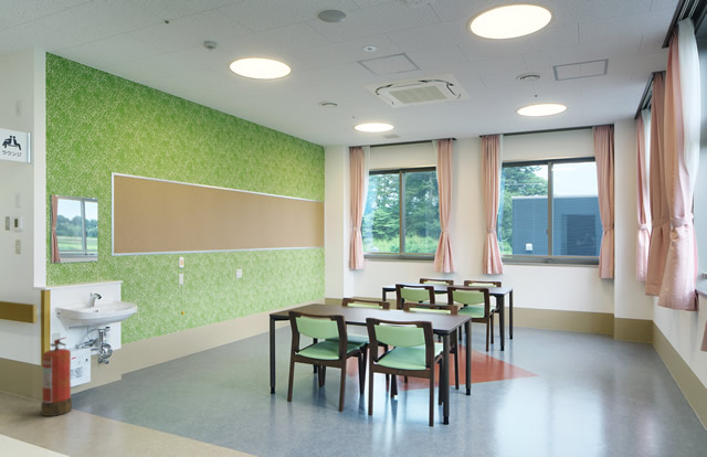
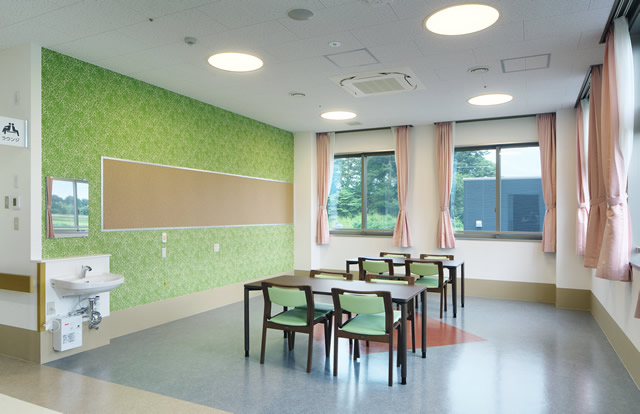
- fire extinguisher [40,337,73,417]
